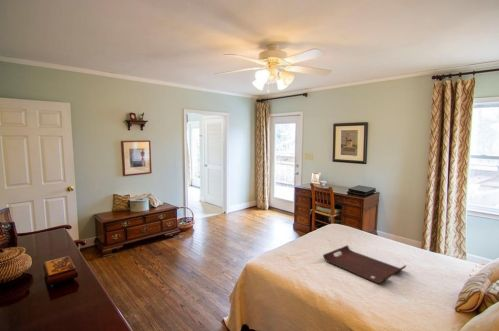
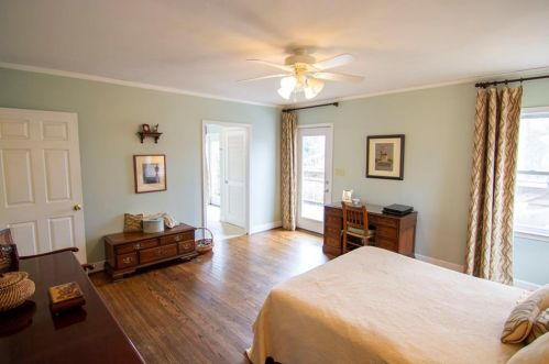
- serving tray [322,244,407,284]
